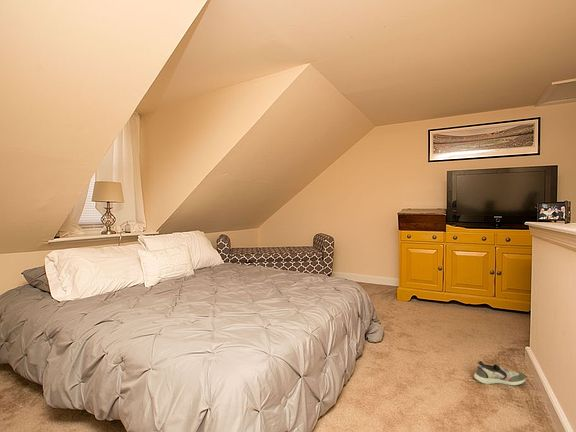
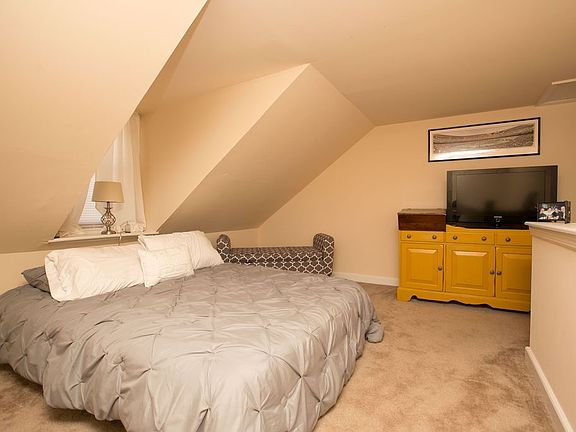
- shoe [473,360,527,387]
